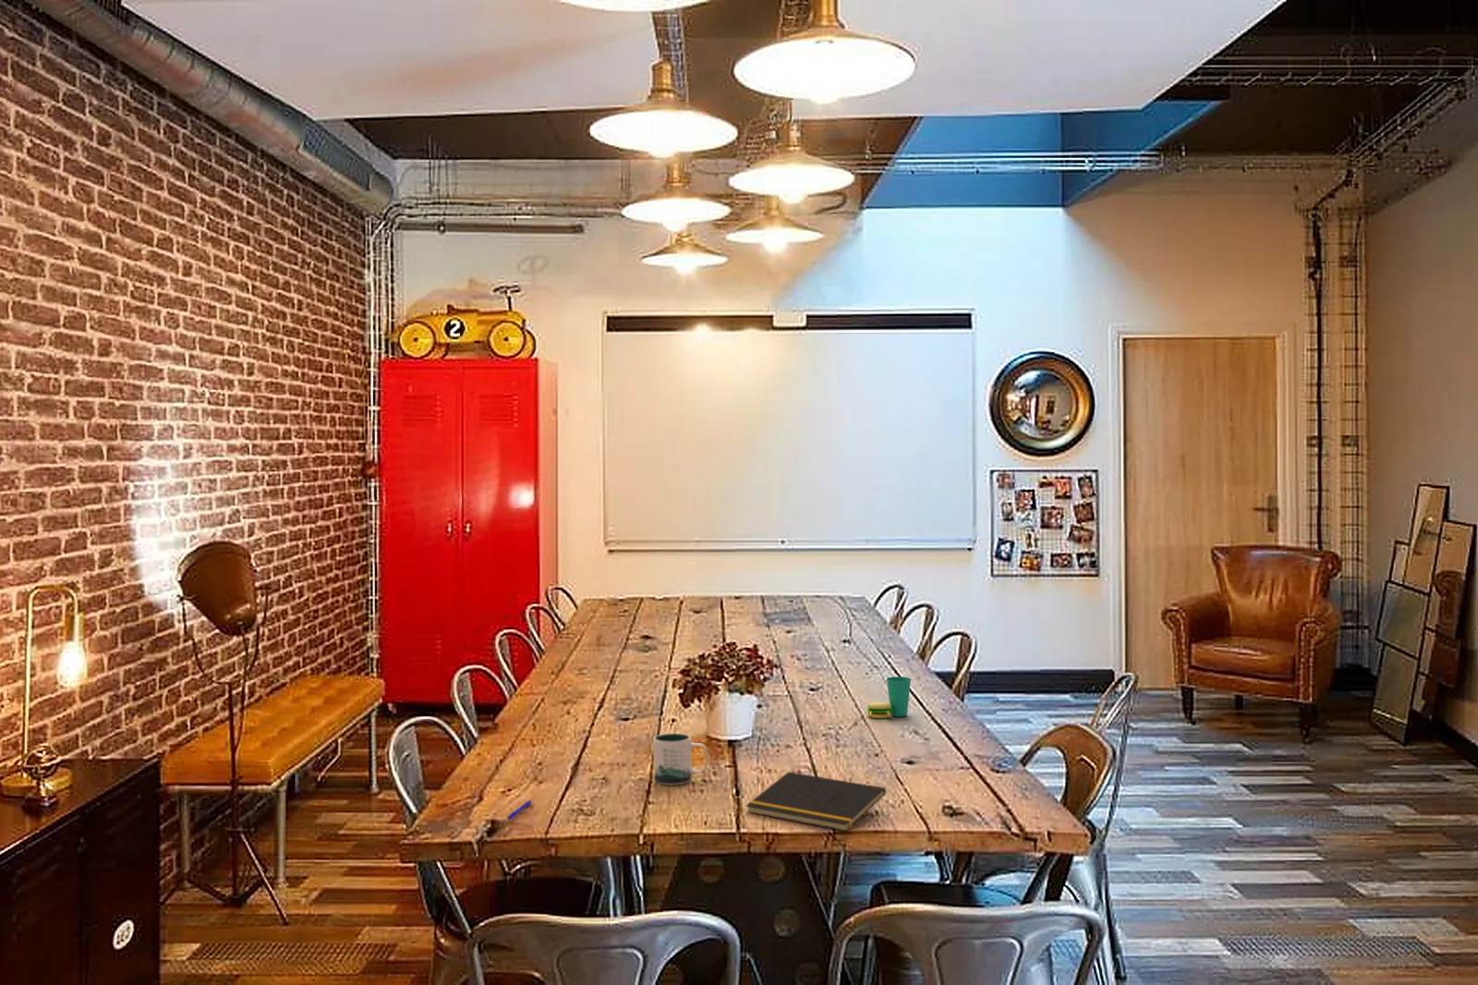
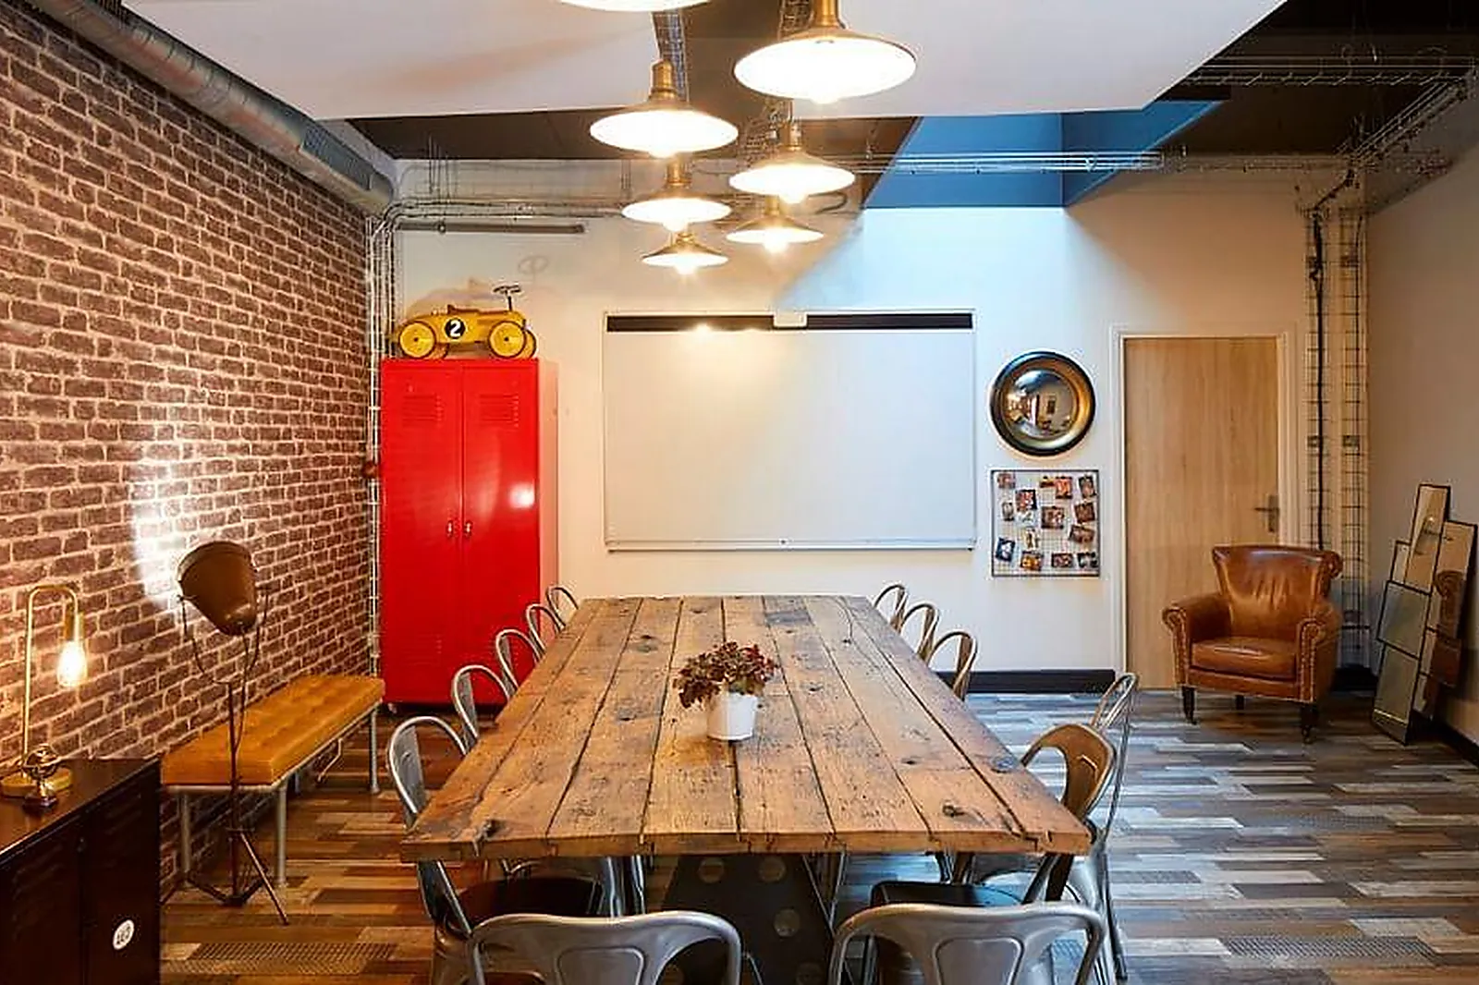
- cup [866,675,912,719]
- notepad [745,771,887,831]
- pen [507,799,532,820]
- mug [652,733,710,785]
